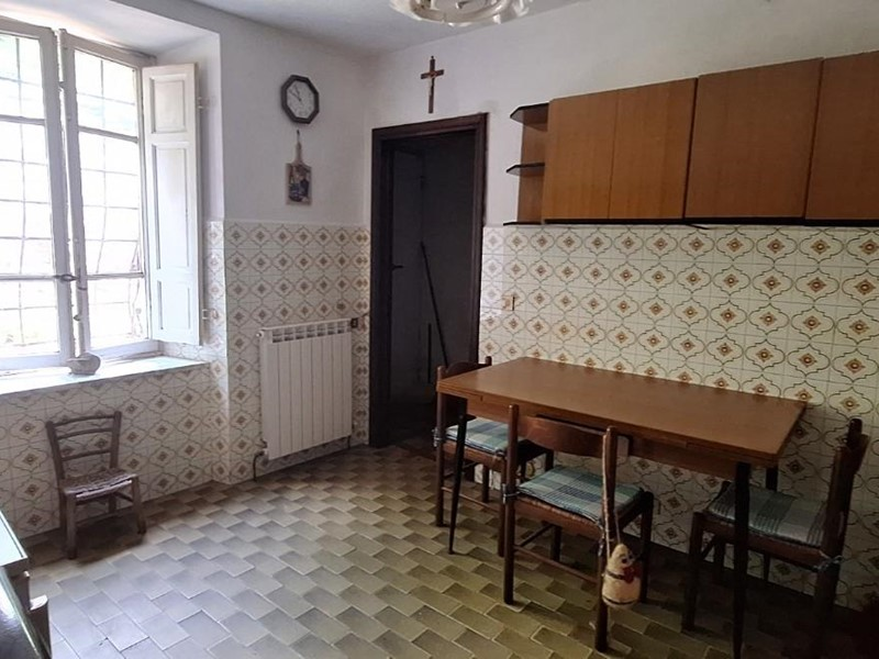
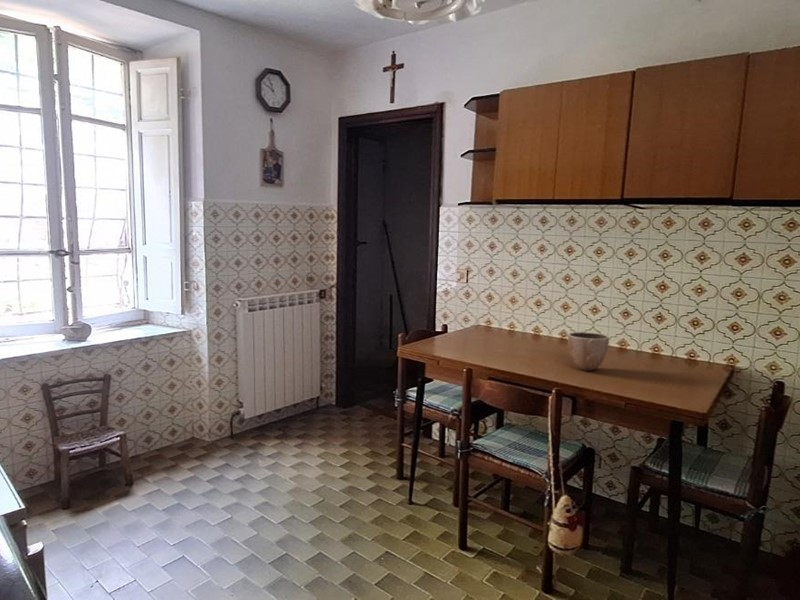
+ decorative bowl [567,331,610,372]
